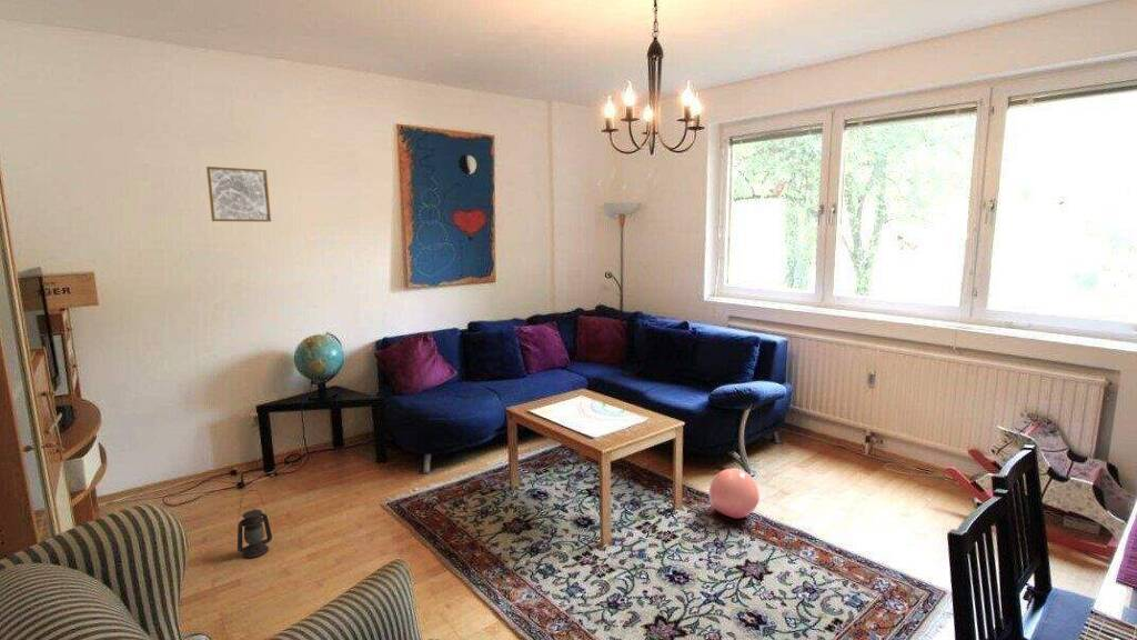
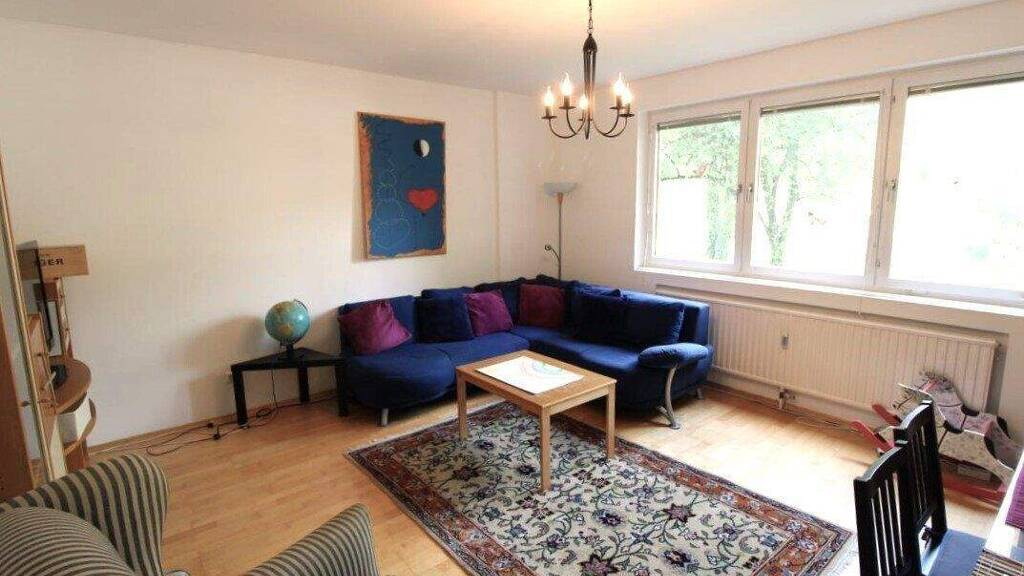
- lantern [237,489,273,559]
- wall art [205,166,272,223]
- ball [707,468,761,519]
